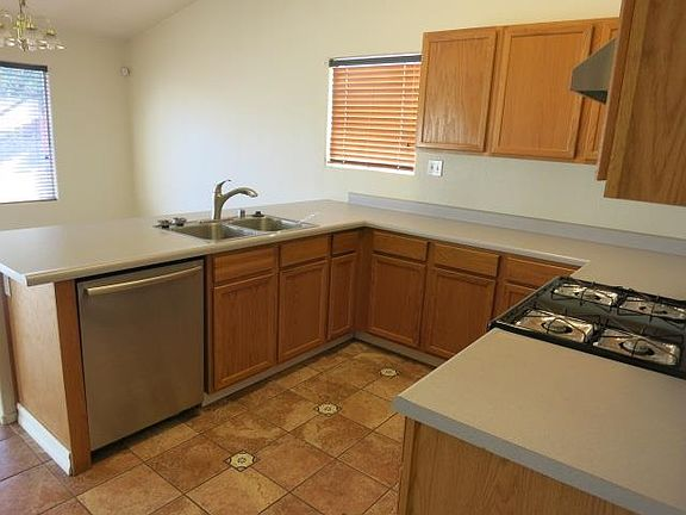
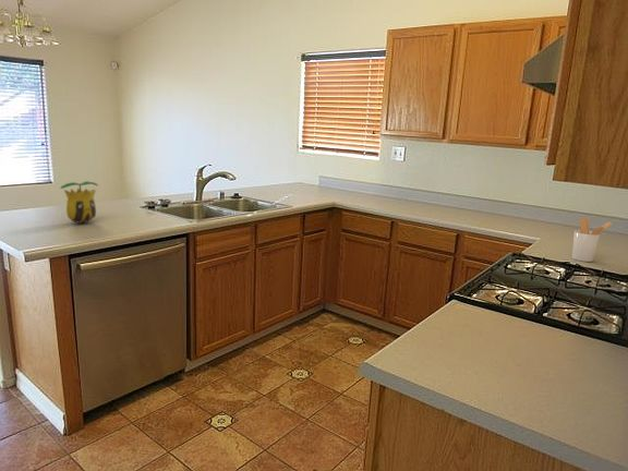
+ plant pot [59,180,99,225]
+ utensil holder [571,217,614,263]
